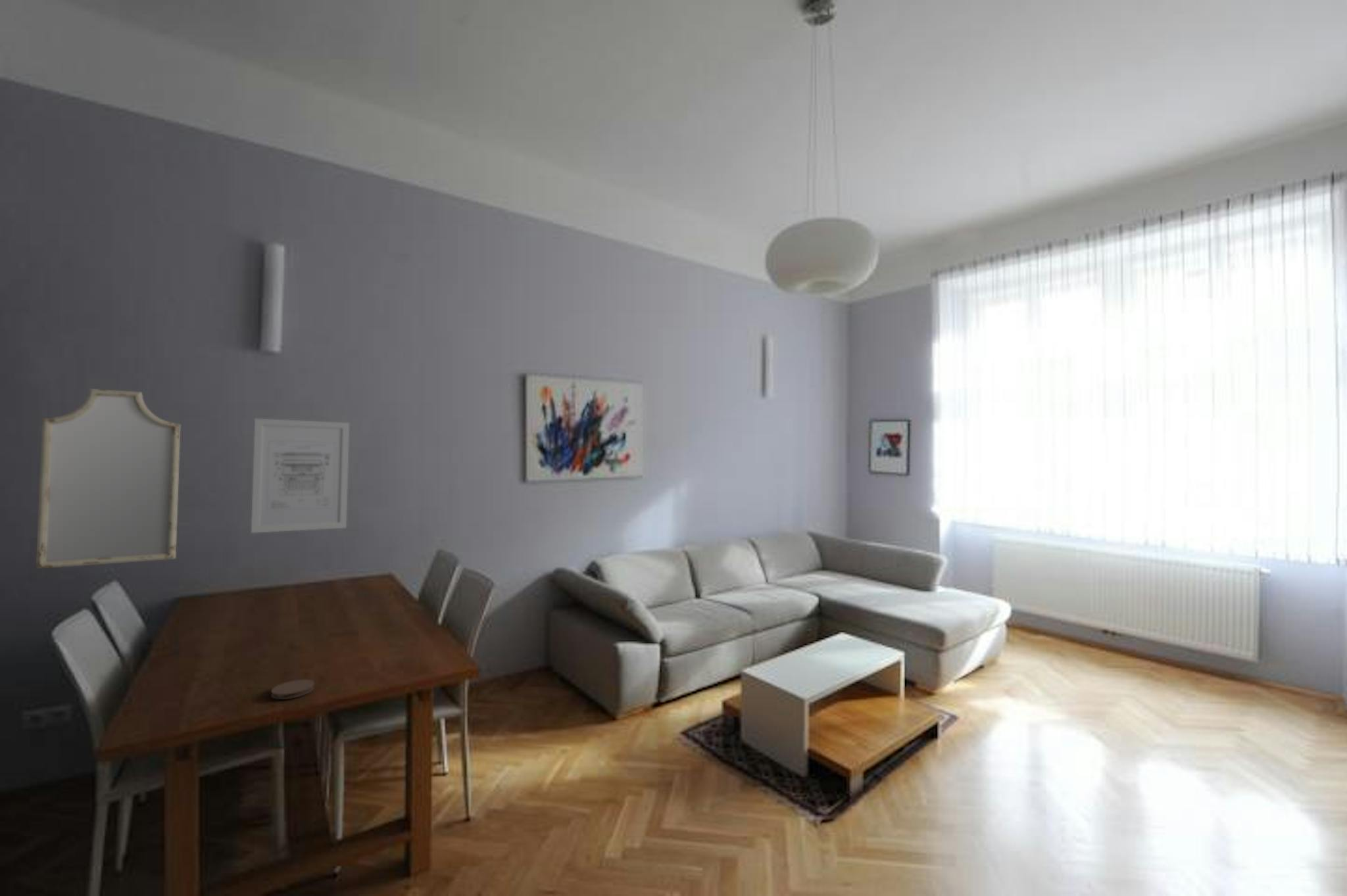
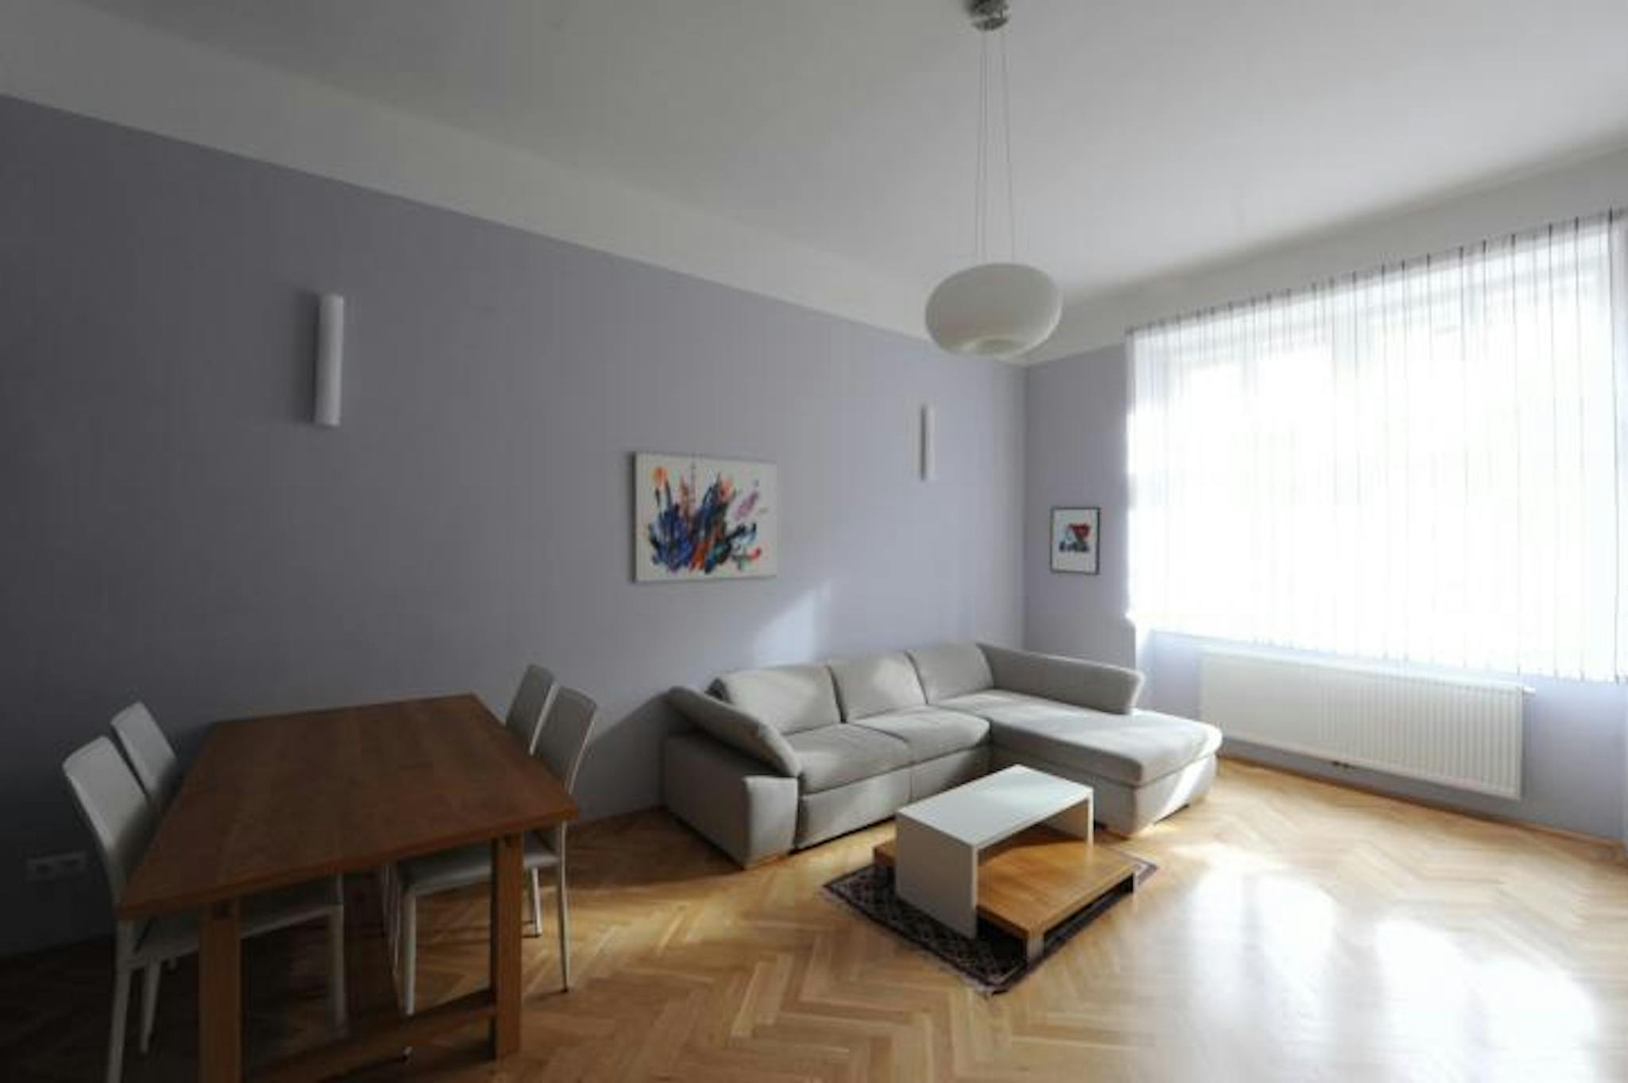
- home mirror [36,388,181,569]
- coaster [270,679,315,700]
- wall art [251,417,350,534]
